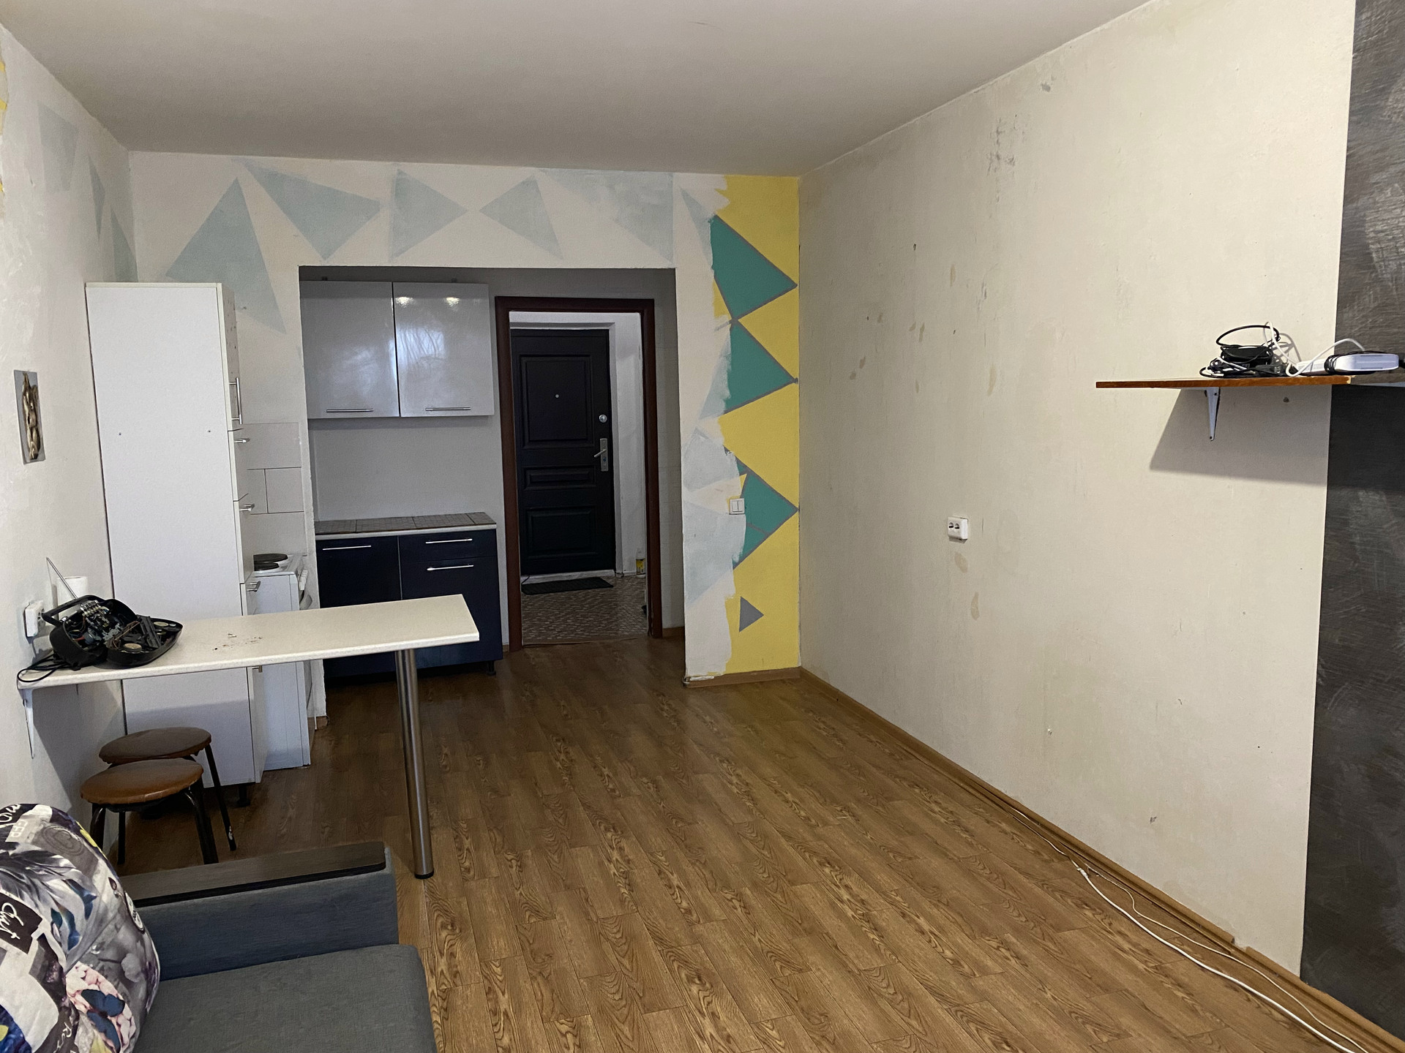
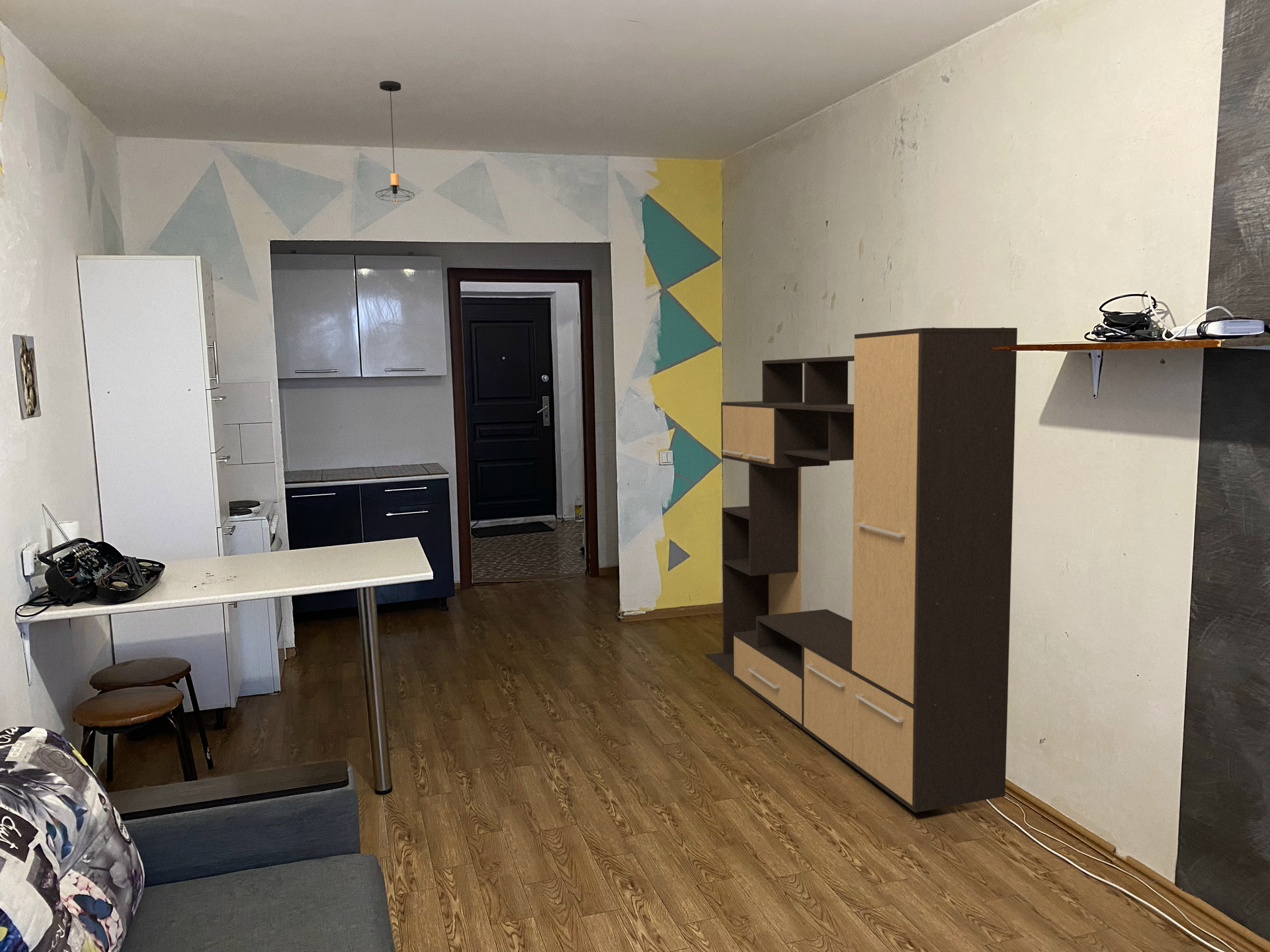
+ pendant light [375,80,415,204]
+ media console [705,327,1018,813]
